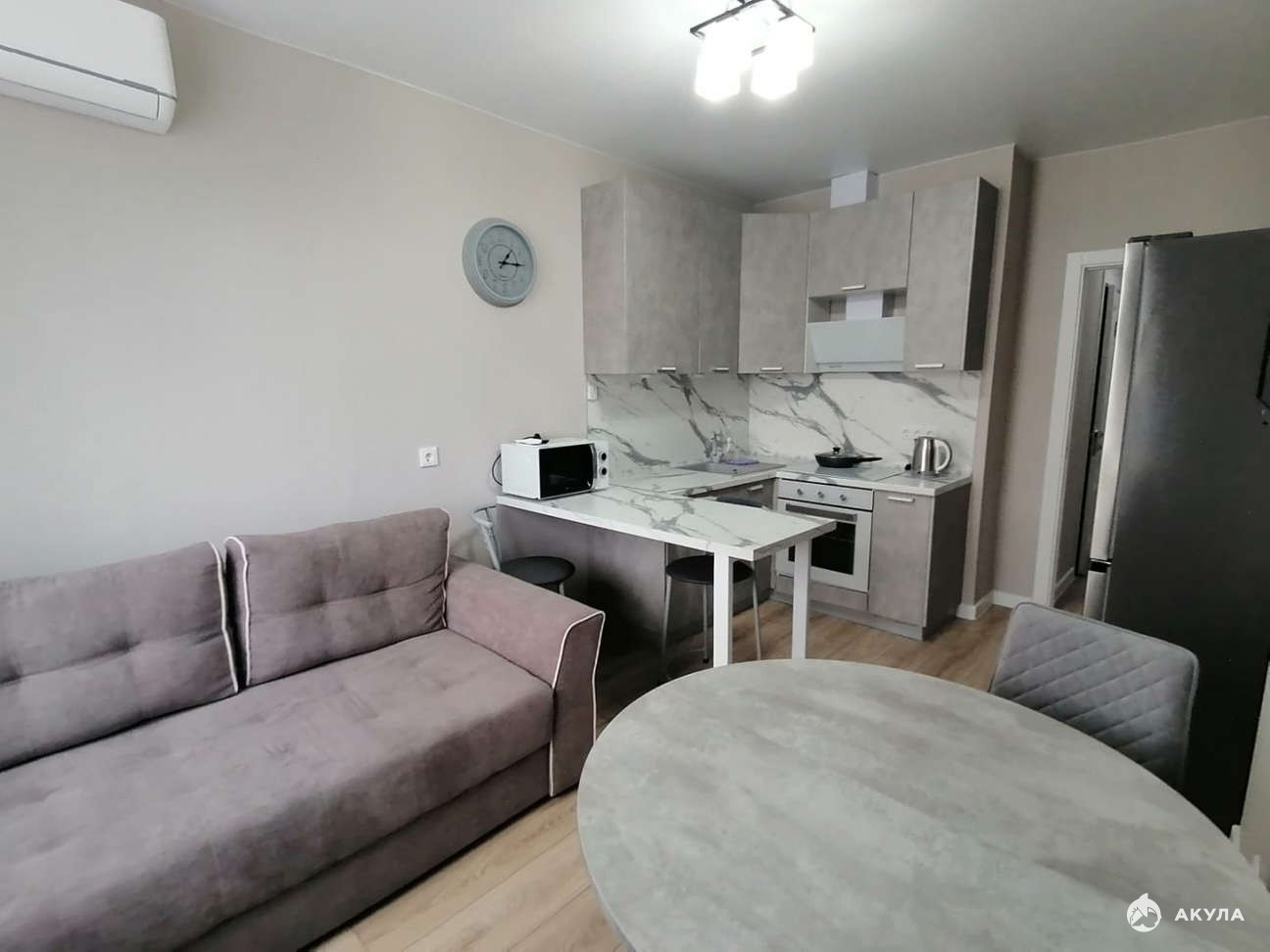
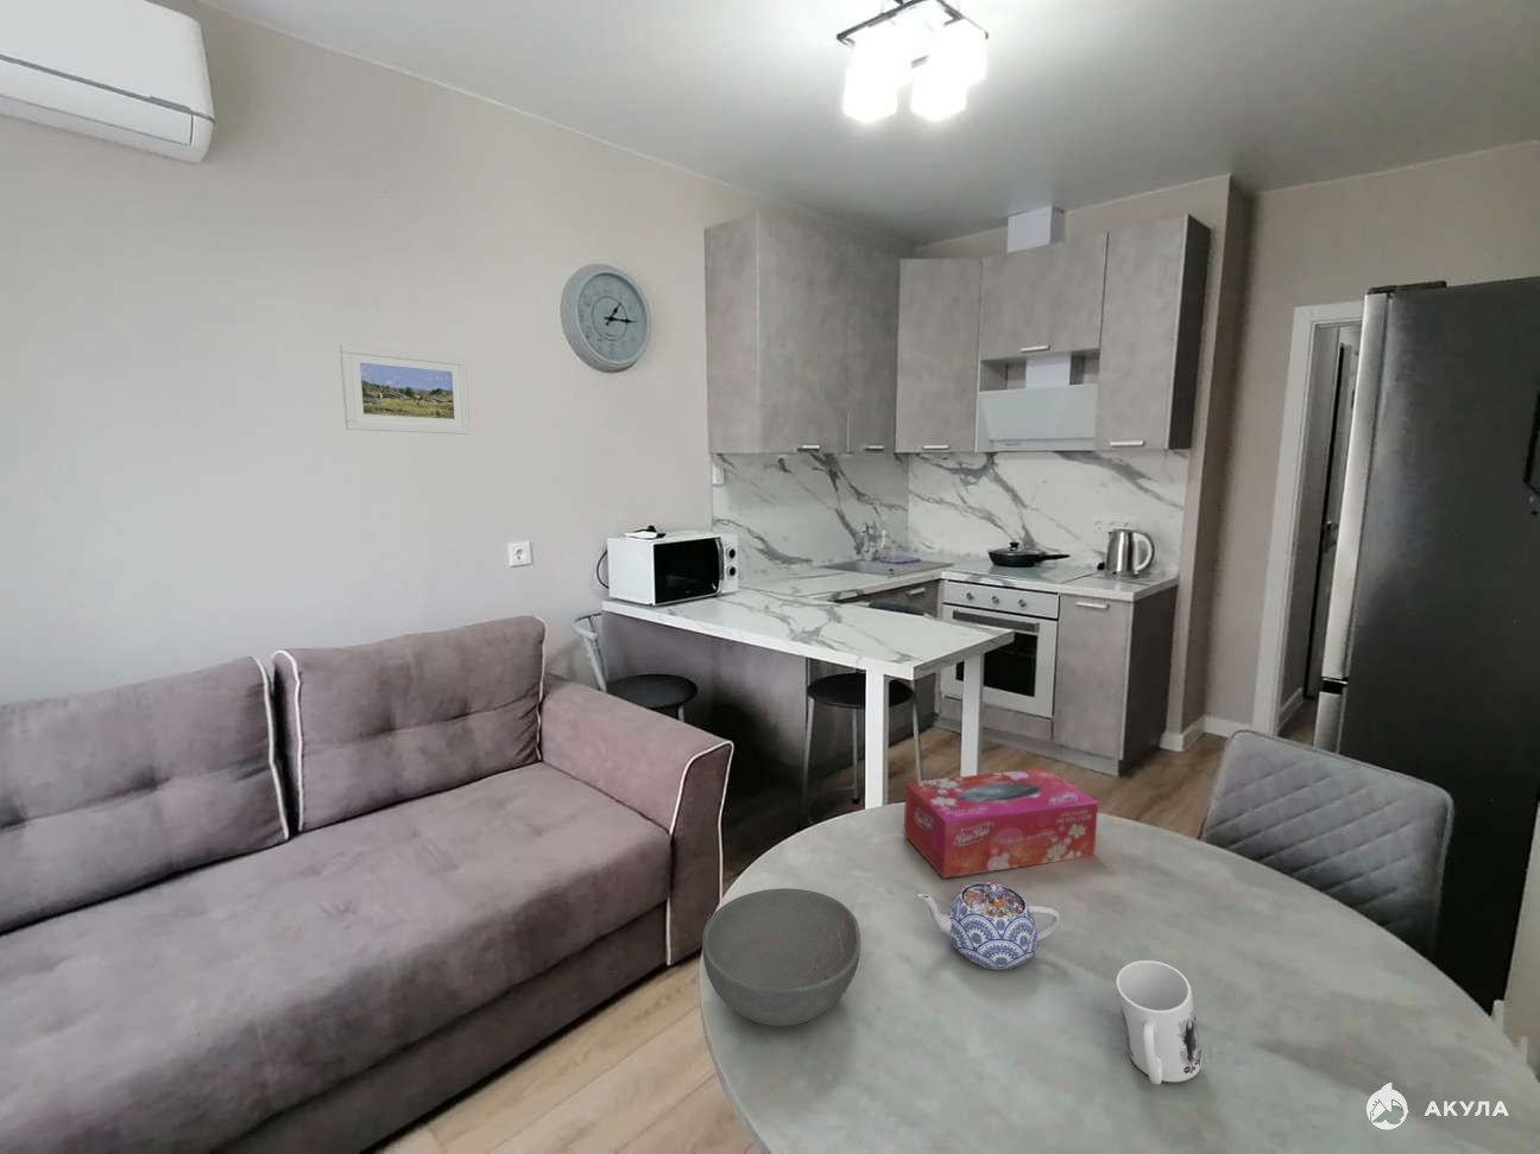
+ teapot [916,881,1062,971]
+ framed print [338,343,470,435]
+ tissue box [903,767,1099,880]
+ mug [1114,959,1204,1086]
+ bowl [701,887,862,1027]
